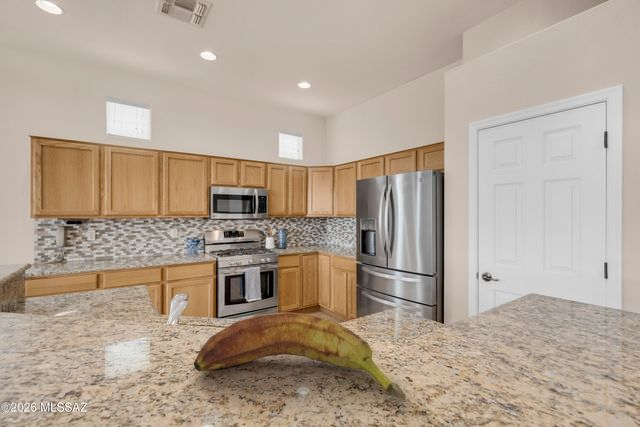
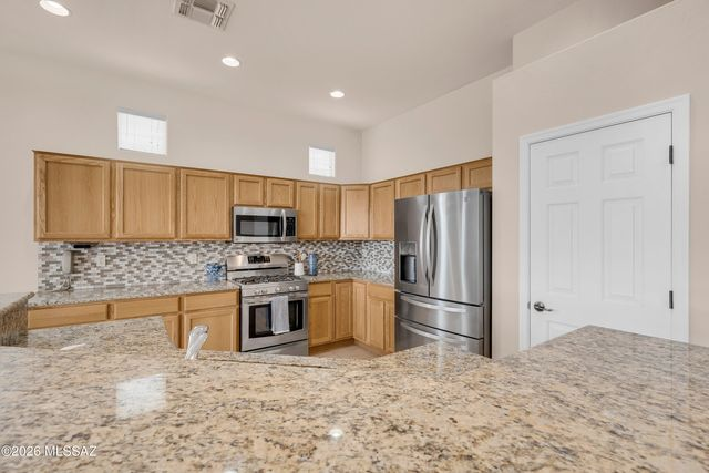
- banana [193,311,407,402]
